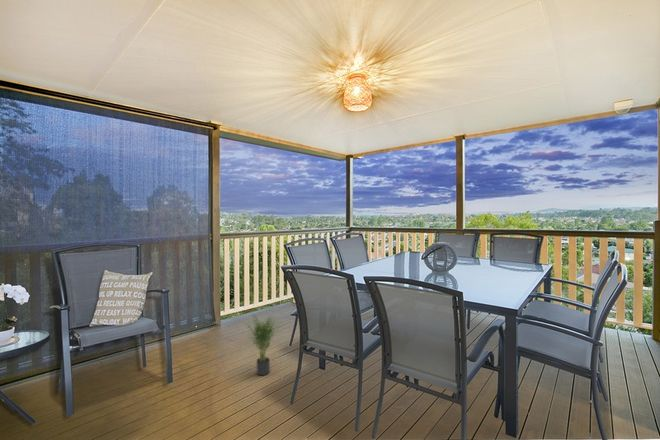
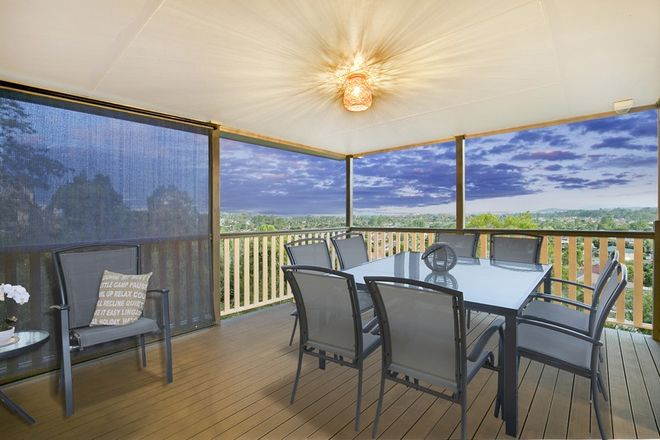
- potted plant [242,312,283,376]
